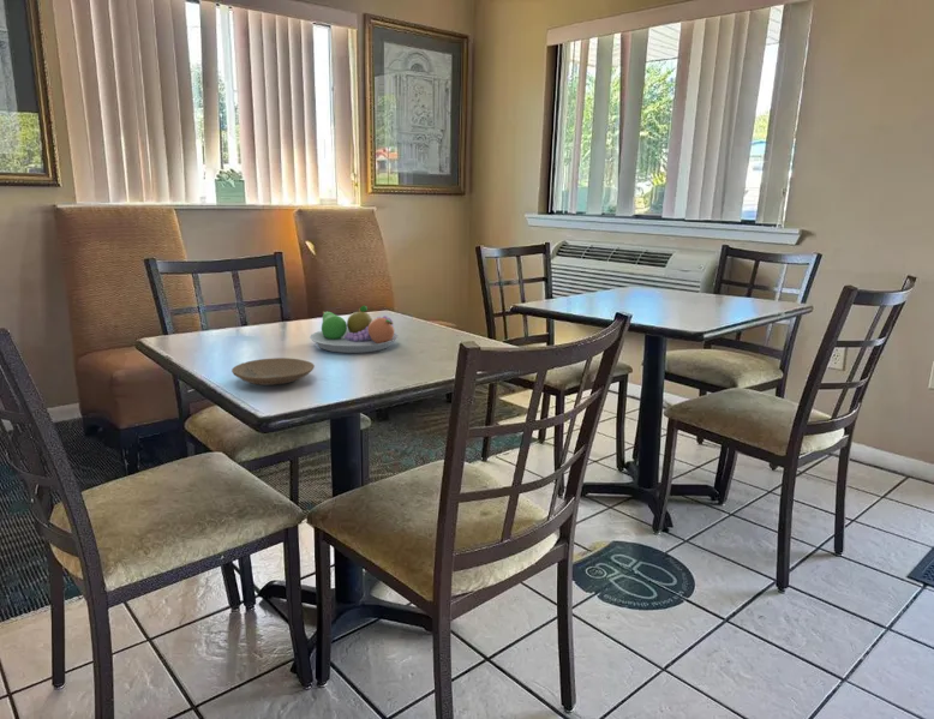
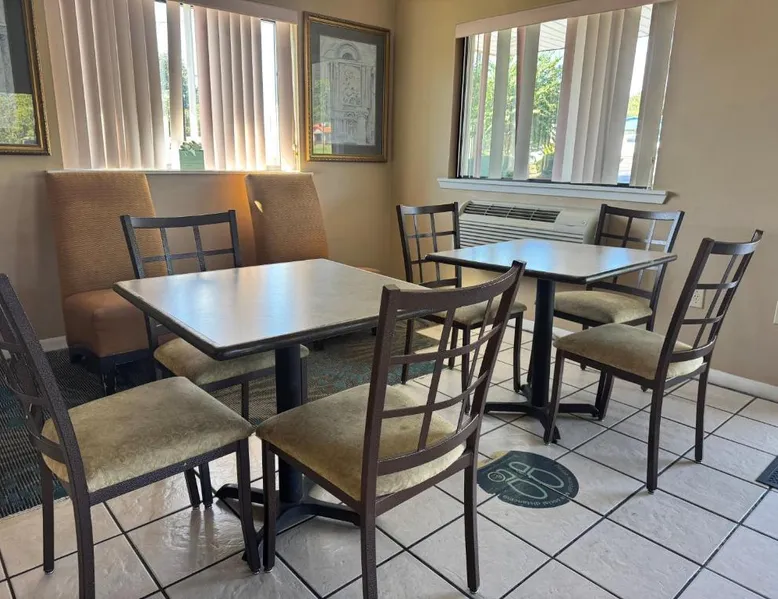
- fruit bowl [309,305,400,354]
- plate [230,356,316,387]
